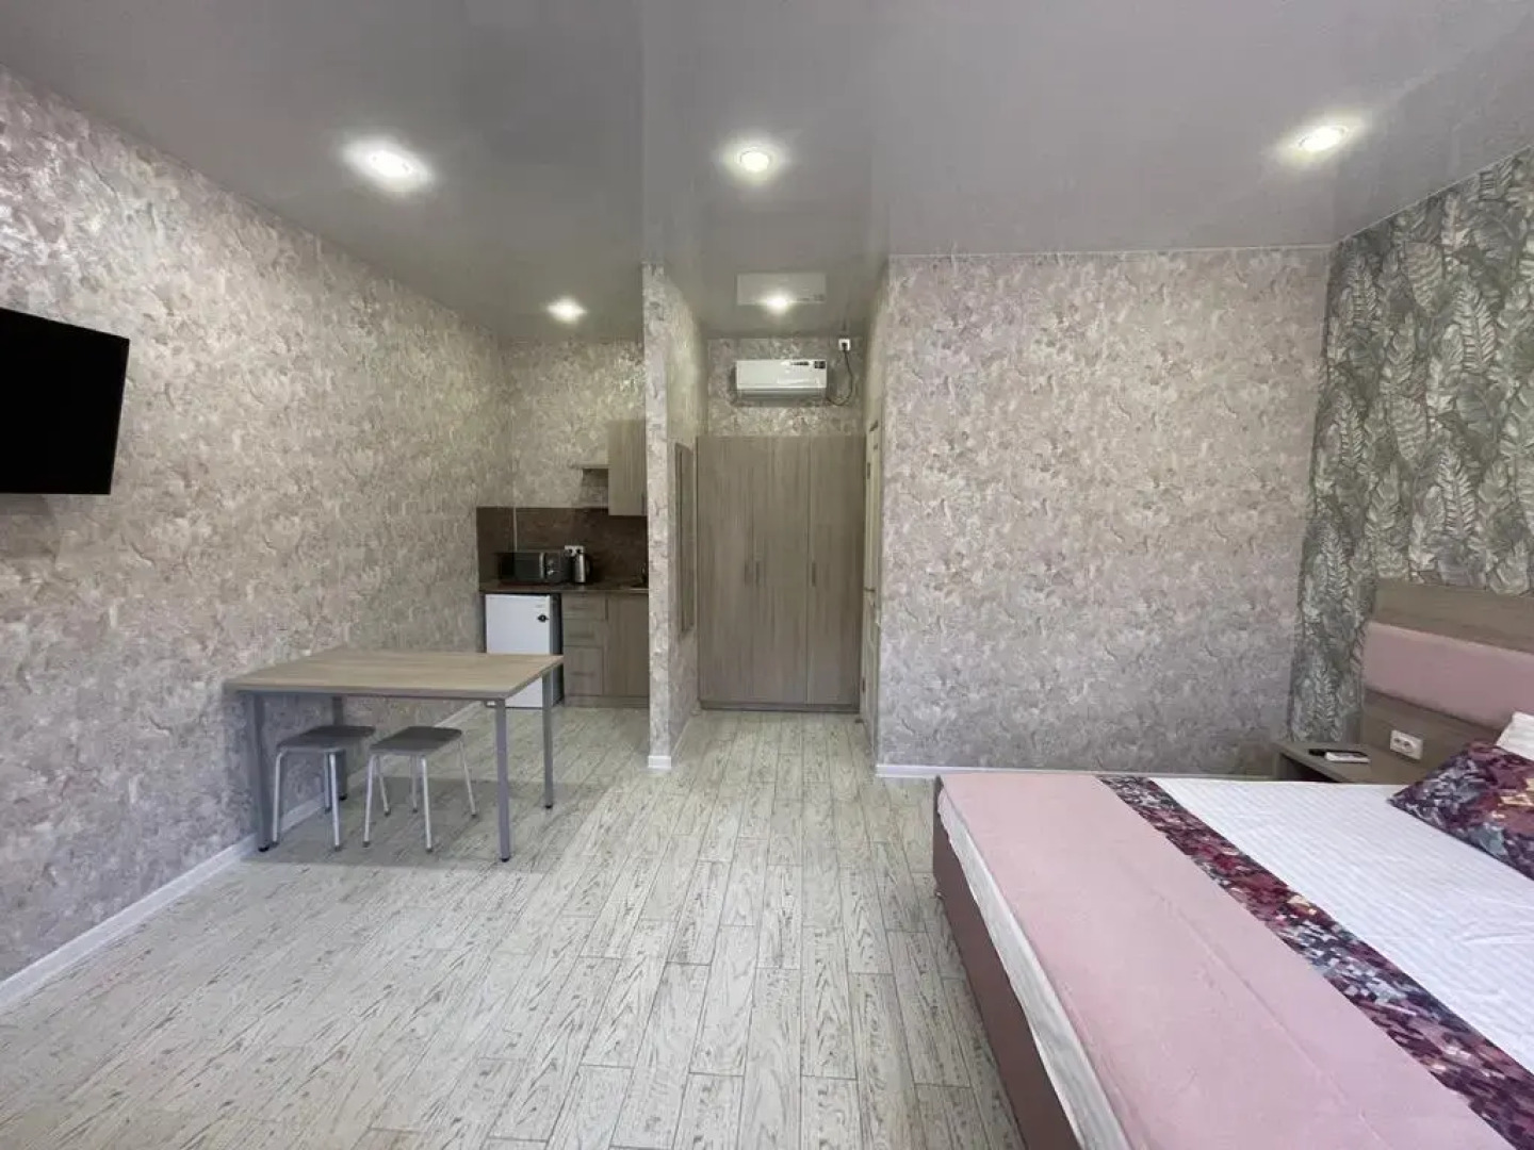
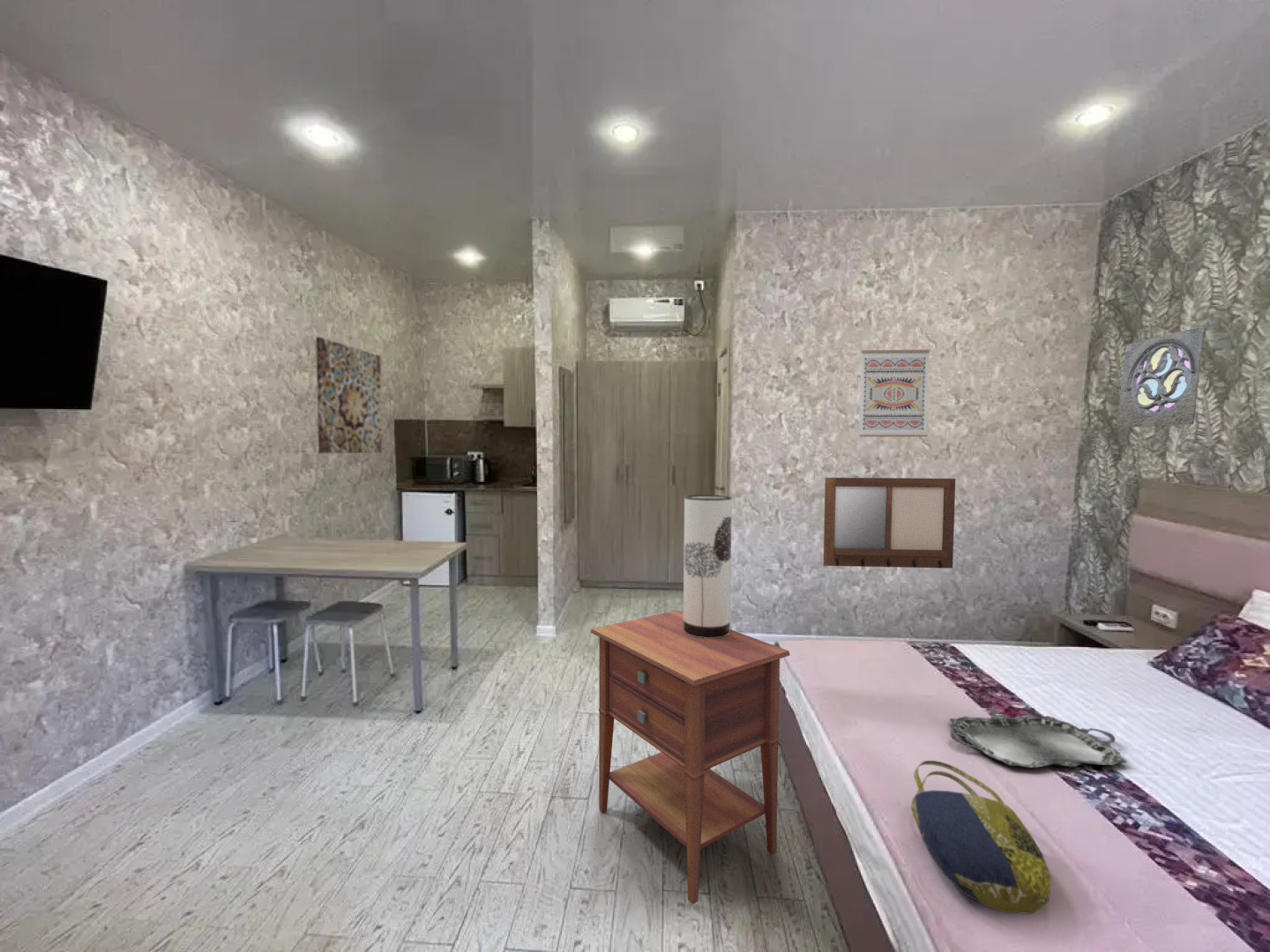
+ writing board [823,477,956,569]
+ serving tray [948,714,1127,769]
+ nightstand [590,610,791,905]
+ tote bag [910,760,1052,915]
+ table lamp [683,494,733,638]
+ wall art [315,336,383,454]
+ wall art [858,349,930,438]
+ wall ornament [1116,325,1206,429]
